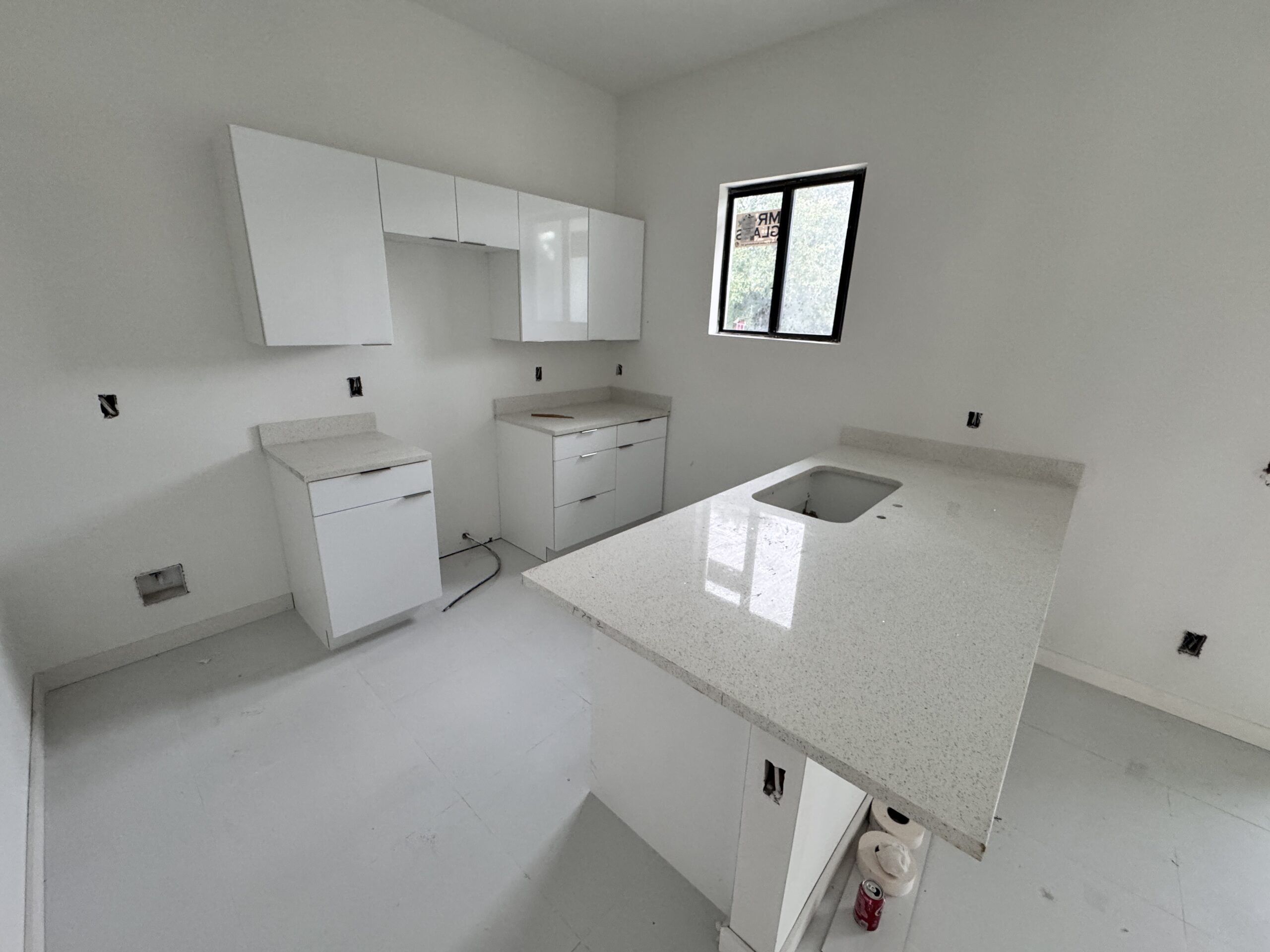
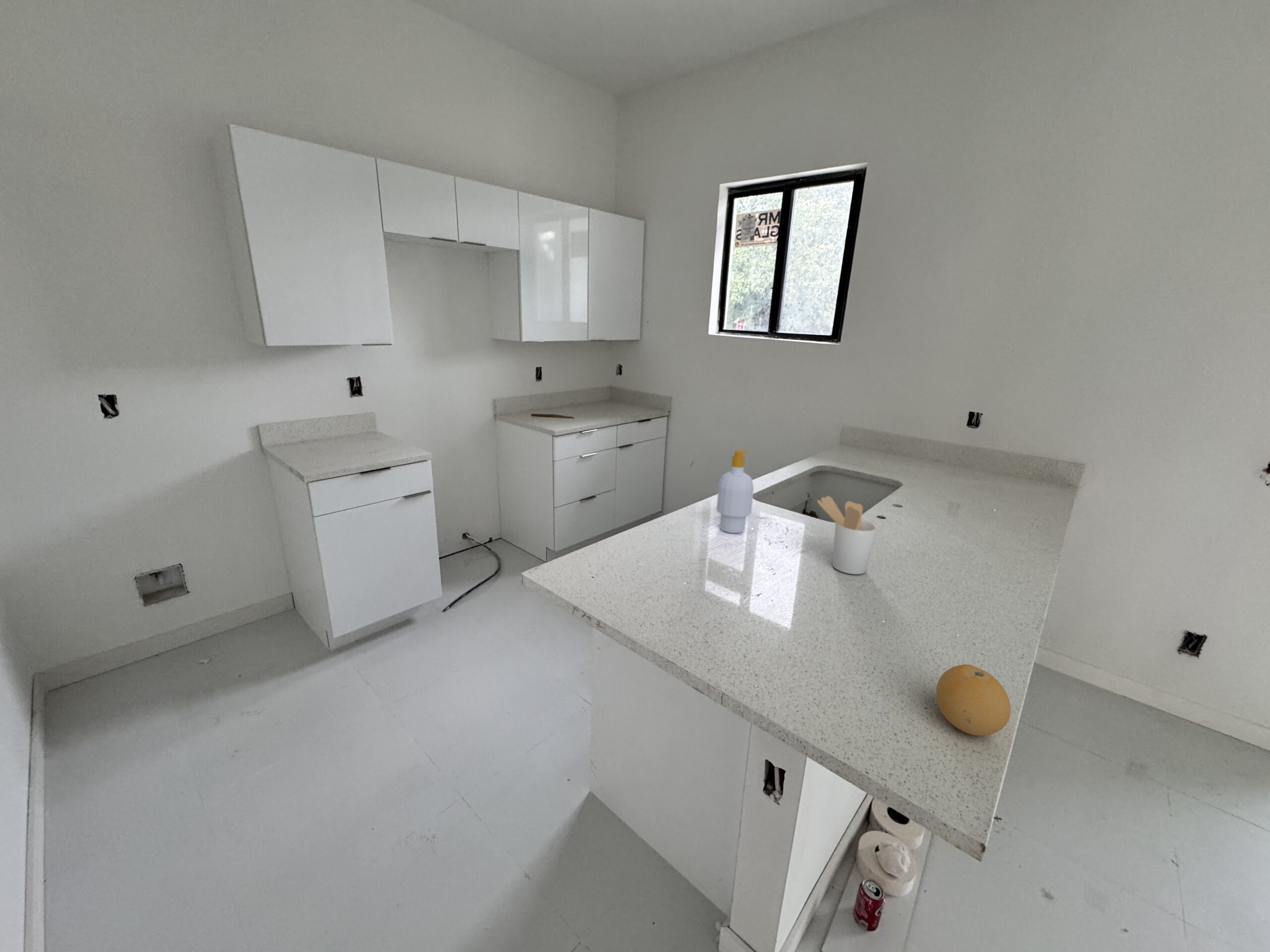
+ utensil holder [817,495,877,575]
+ soap bottle [716,450,754,534]
+ fruit [936,664,1011,736]
